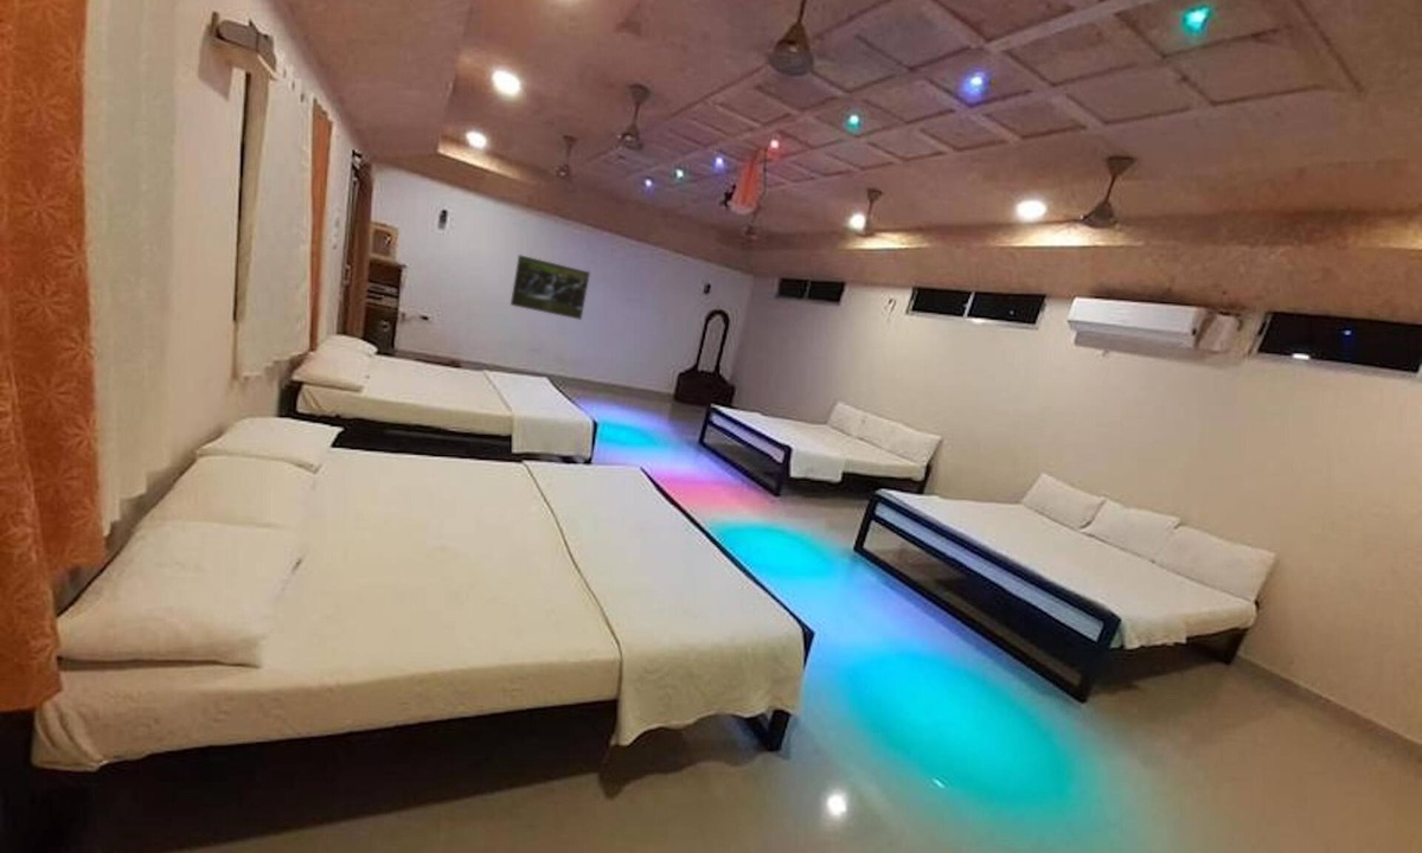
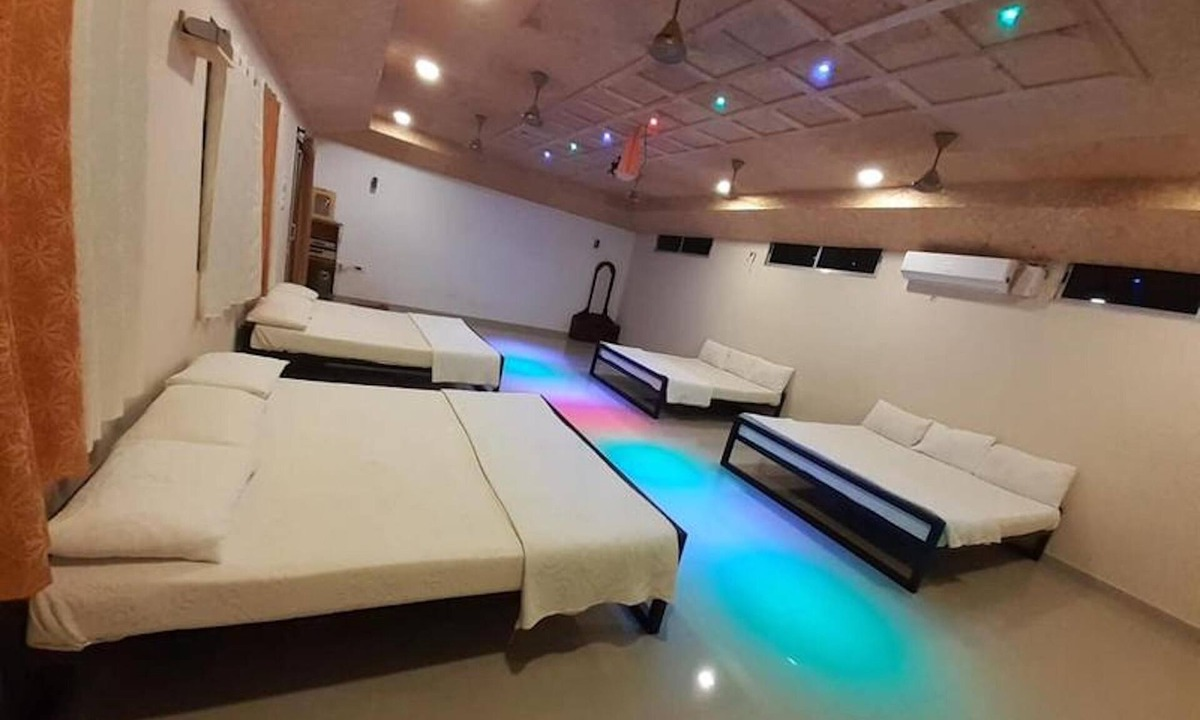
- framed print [510,254,591,321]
